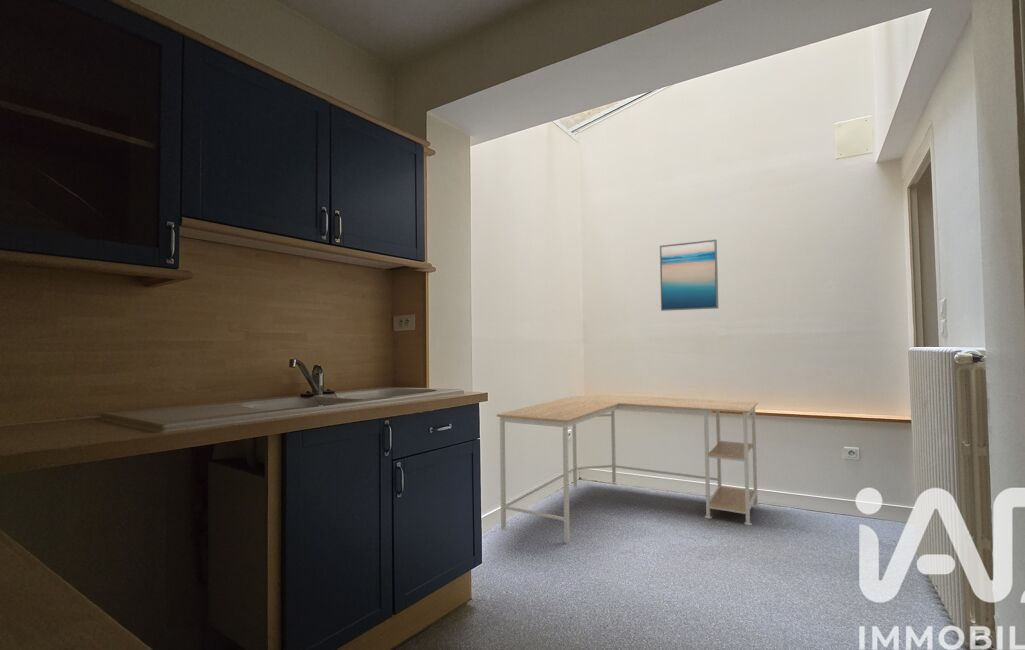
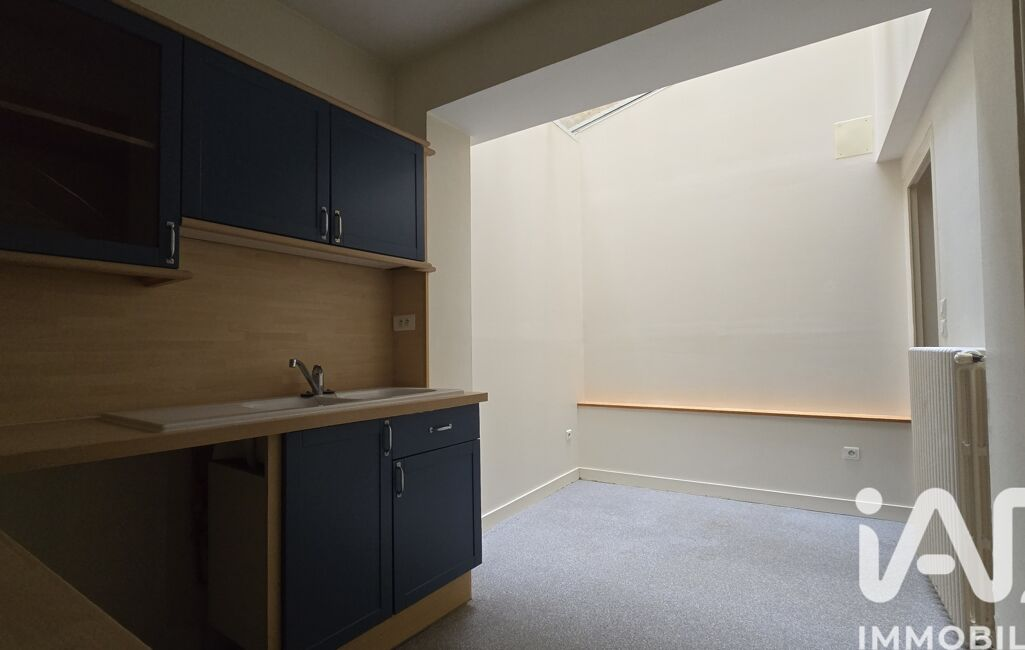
- desk [496,394,760,544]
- wall art [659,239,719,312]
